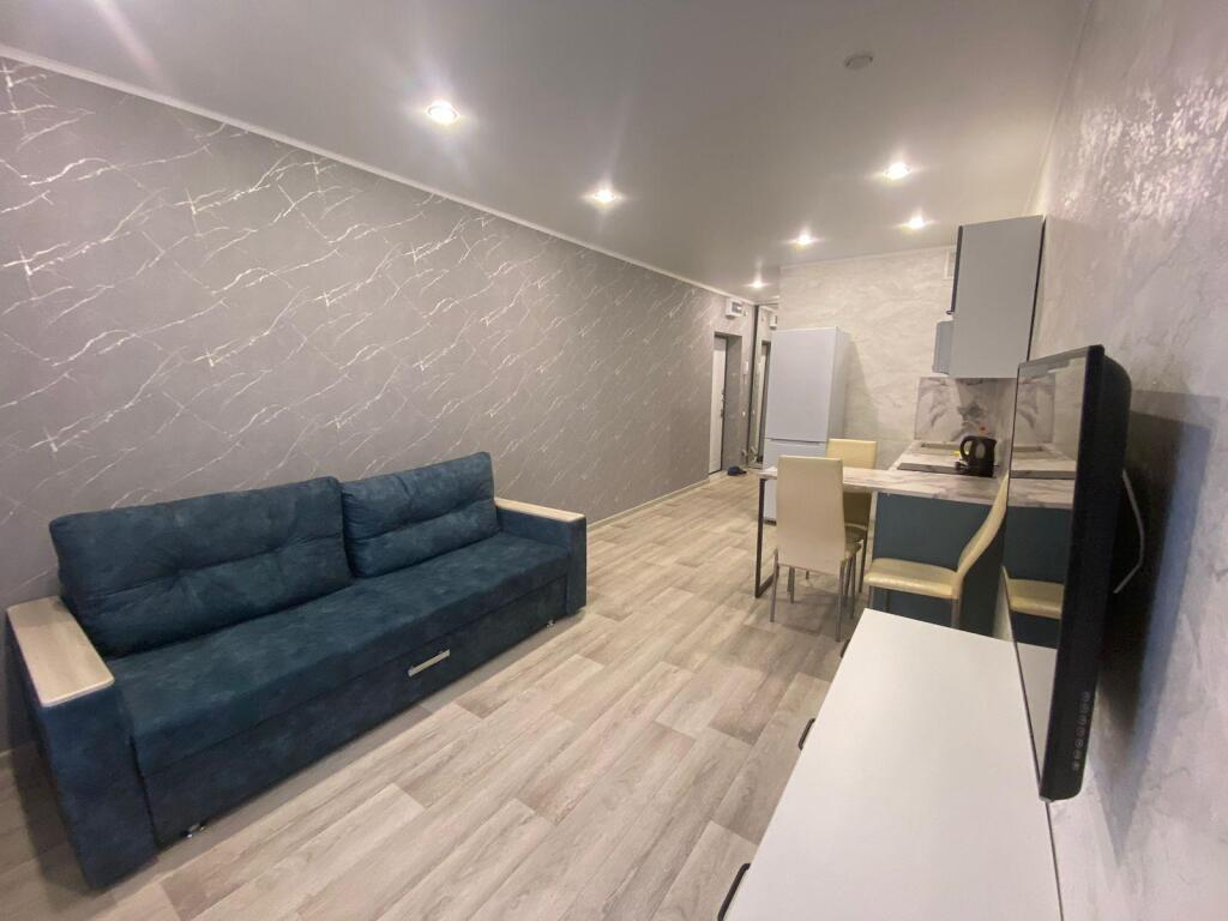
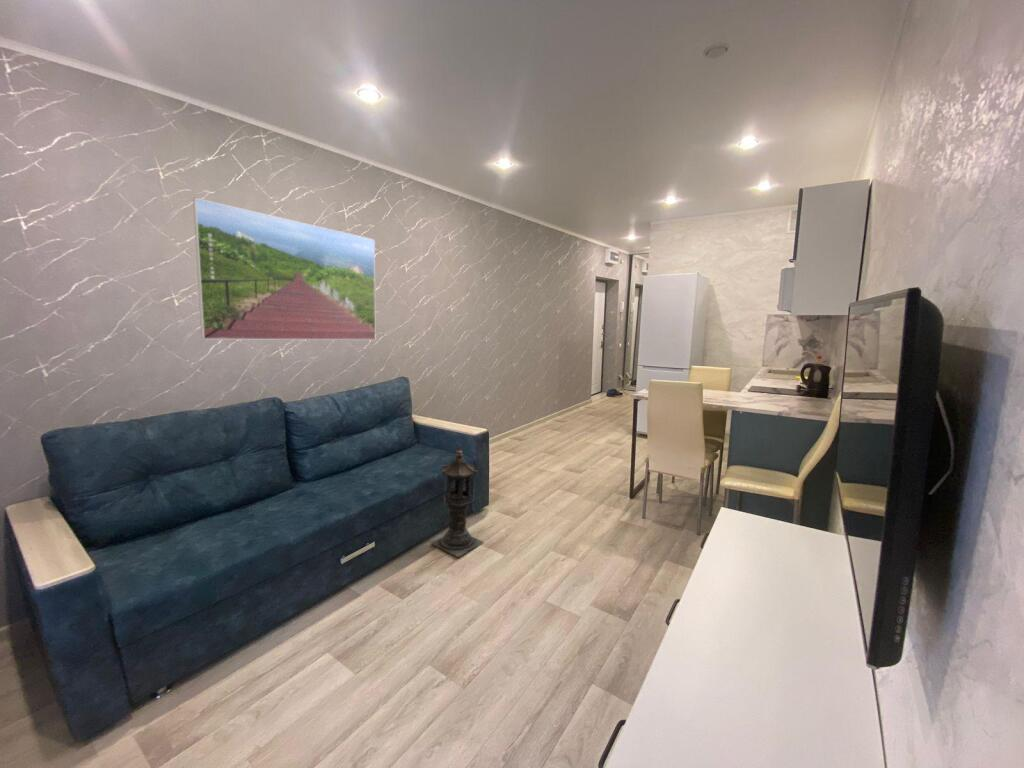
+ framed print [192,197,377,341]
+ lantern [430,445,484,559]
